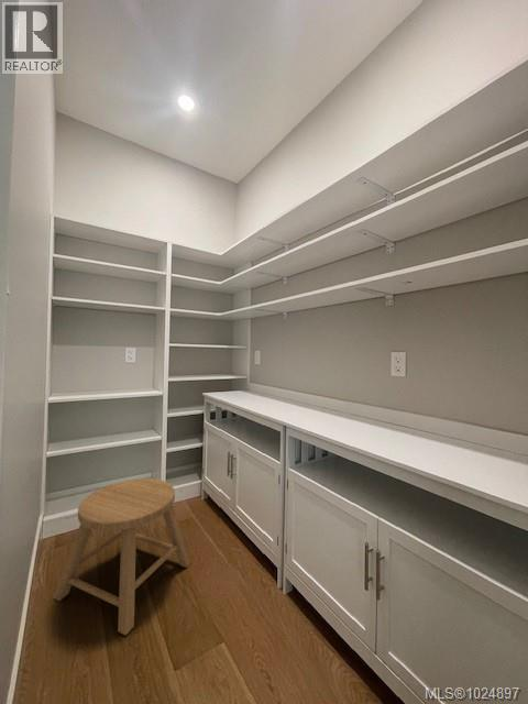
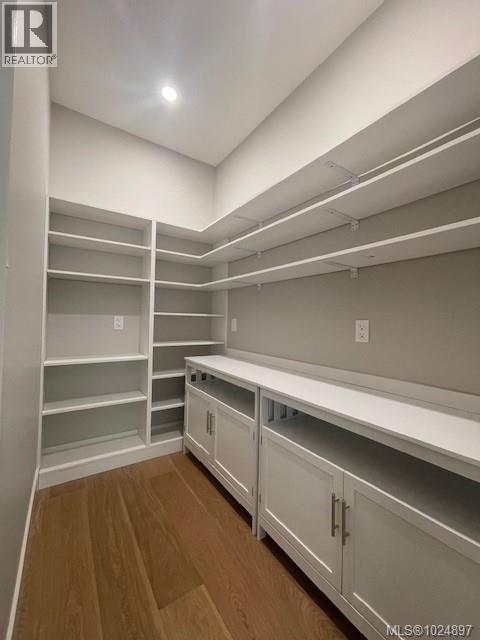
- stool [53,477,193,636]
